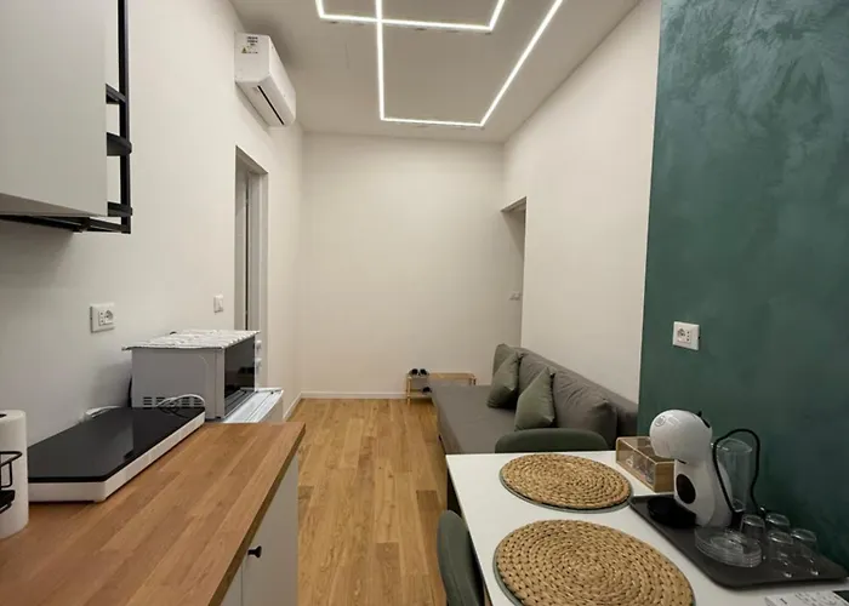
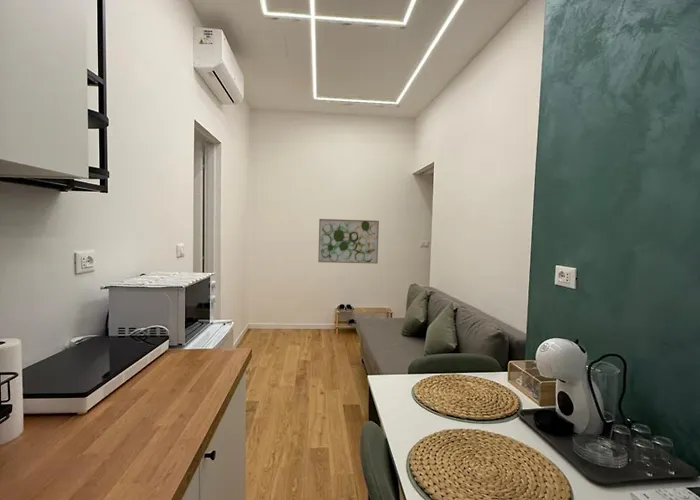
+ wall art [317,218,380,265]
